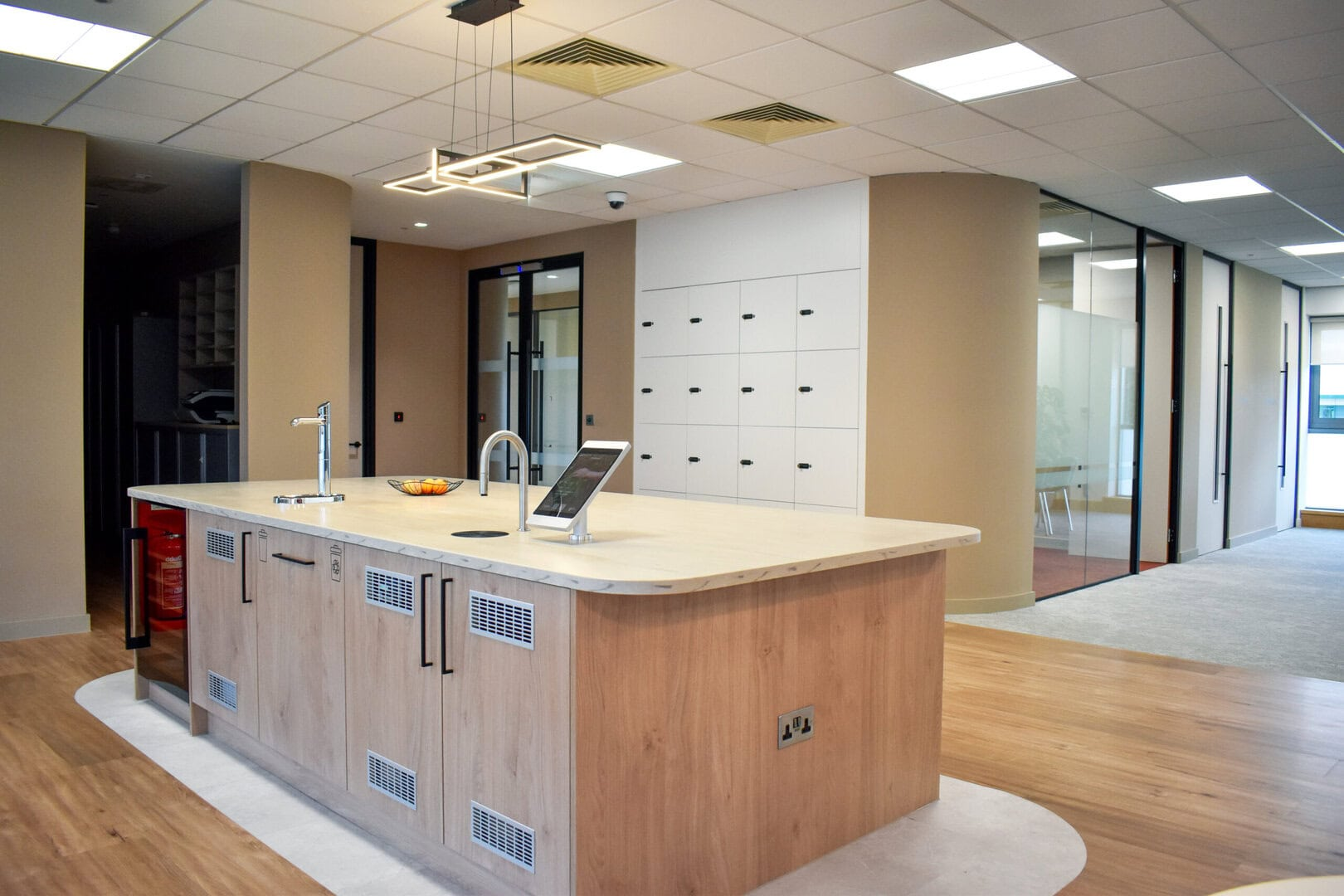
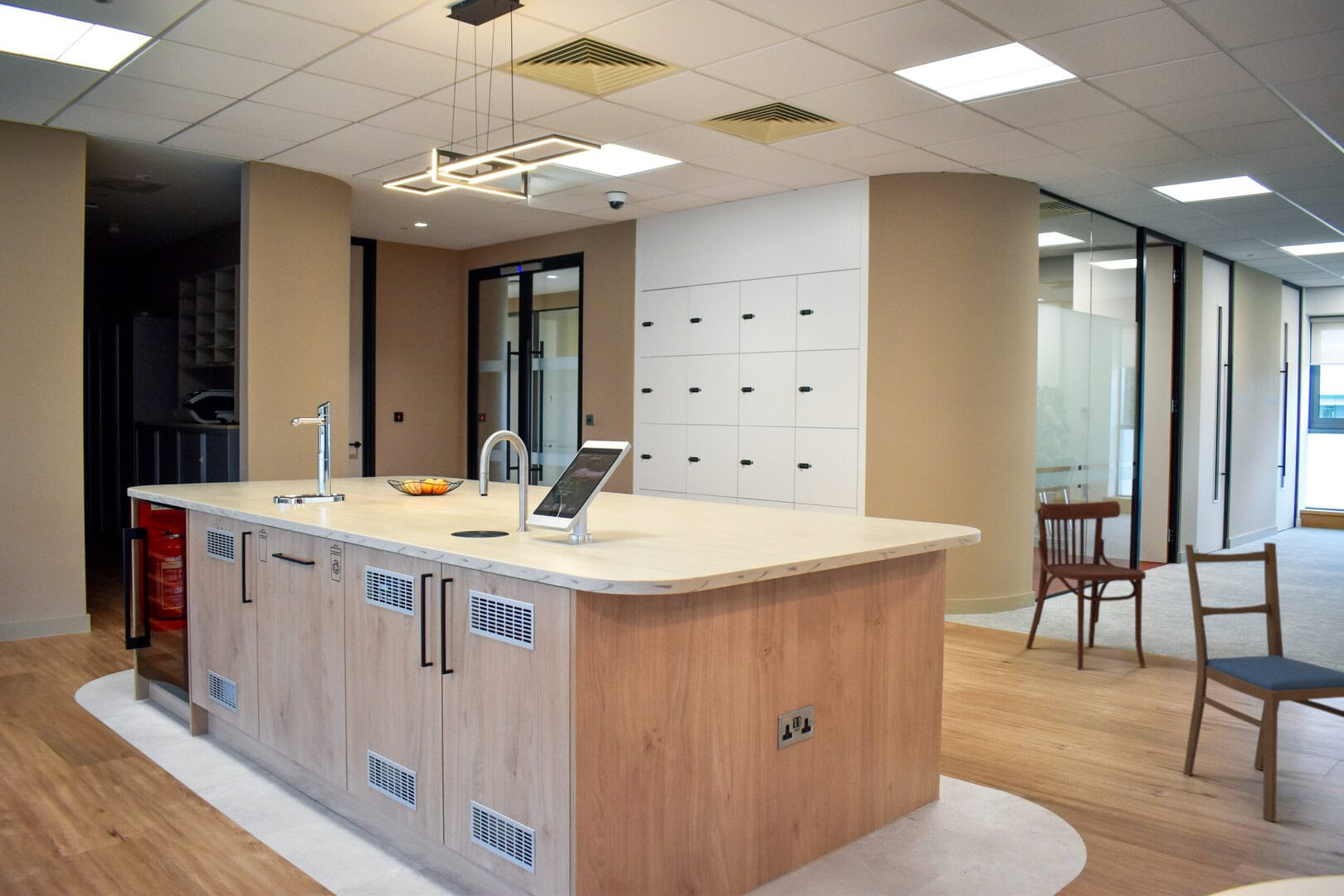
+ dining chair [1025,500,1147,670]
+ dining chair [1183,542,1344,822]
